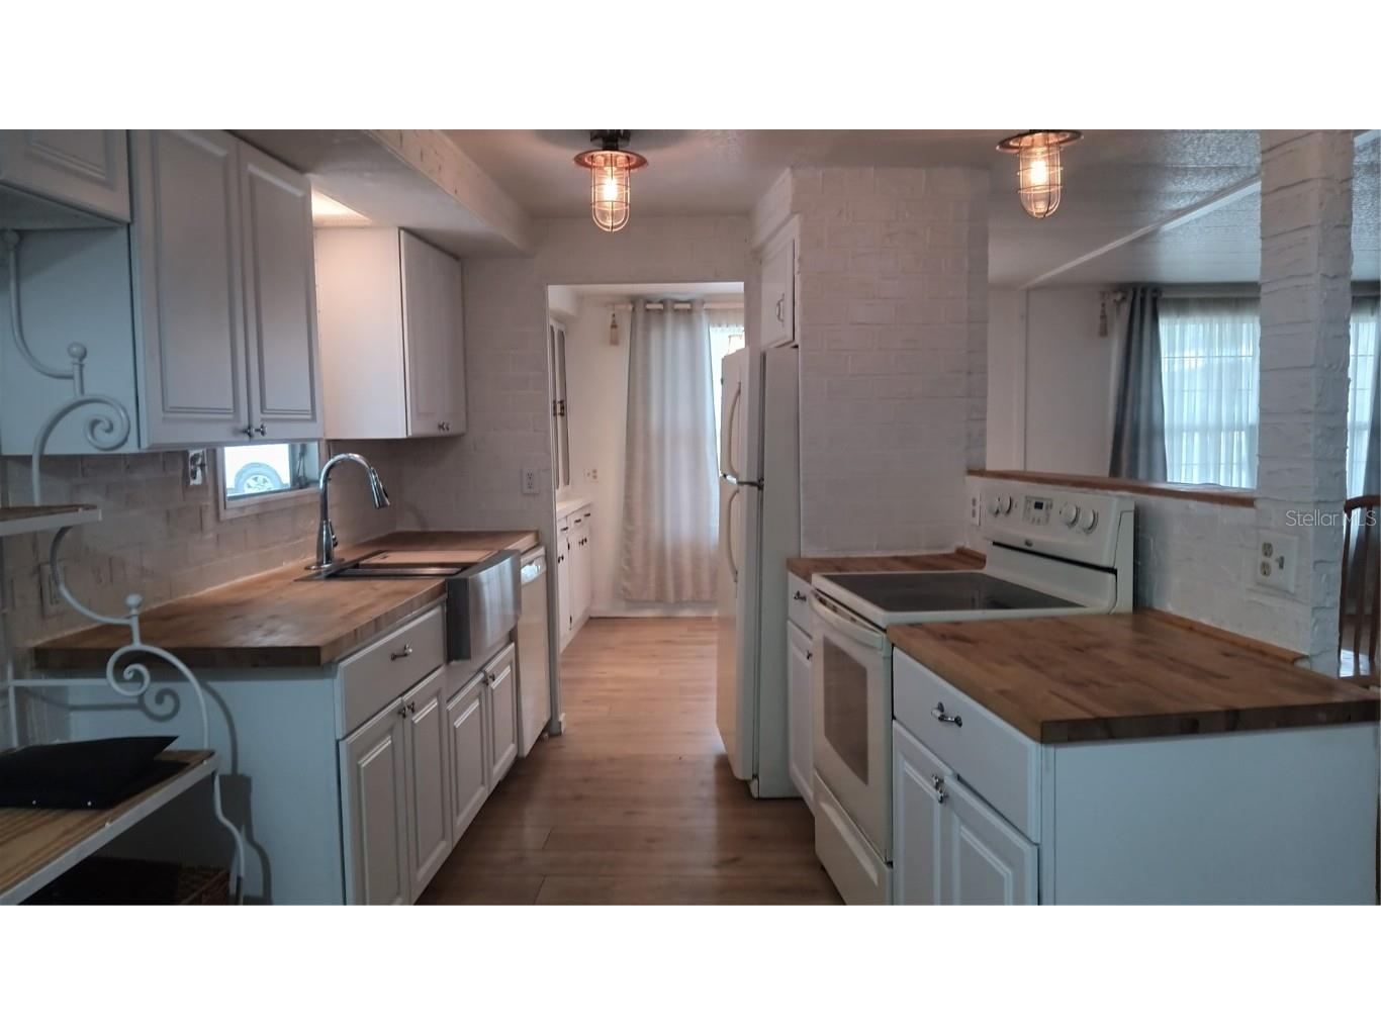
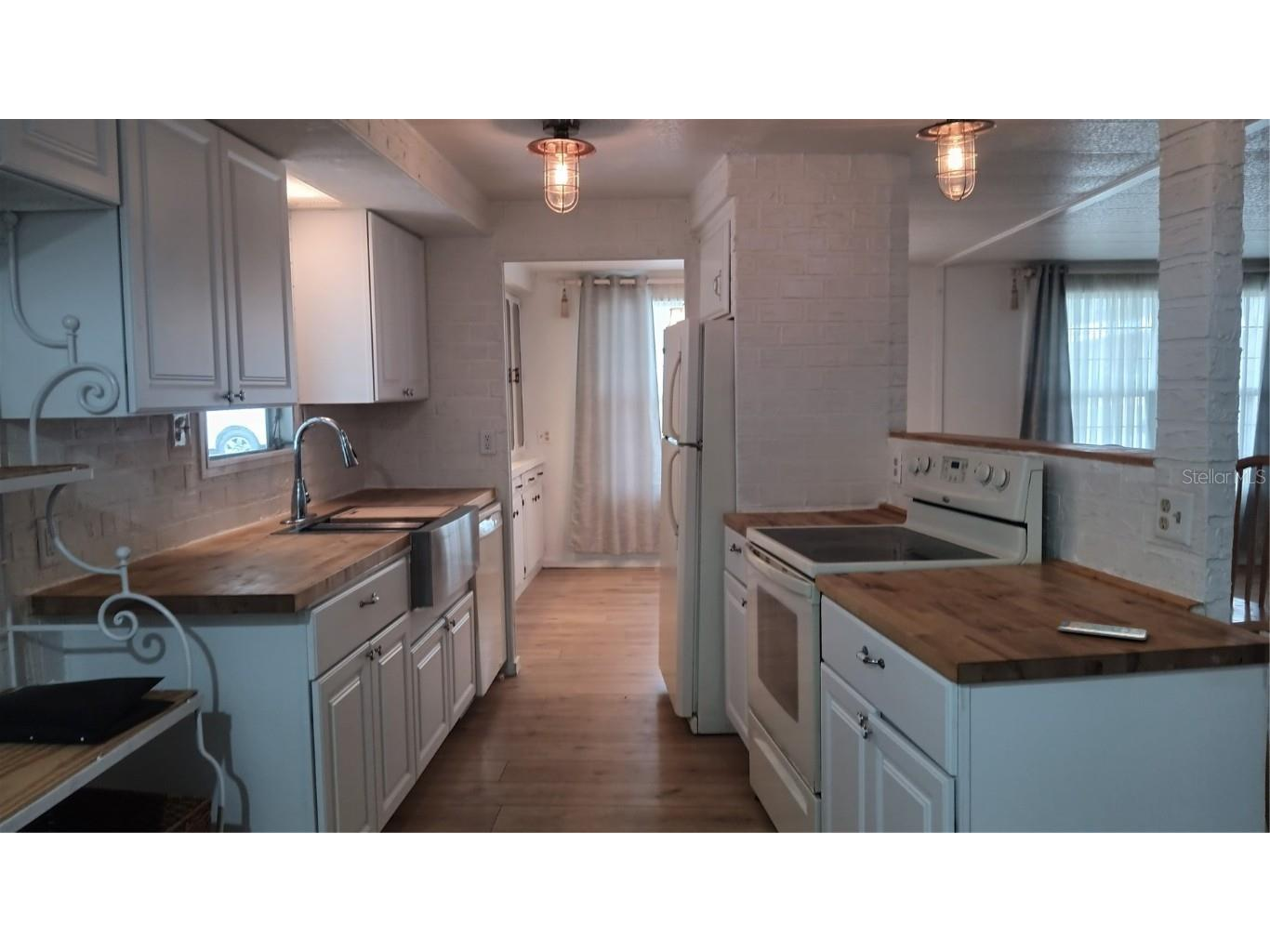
+ smartphone [1056,620,1149,641]
